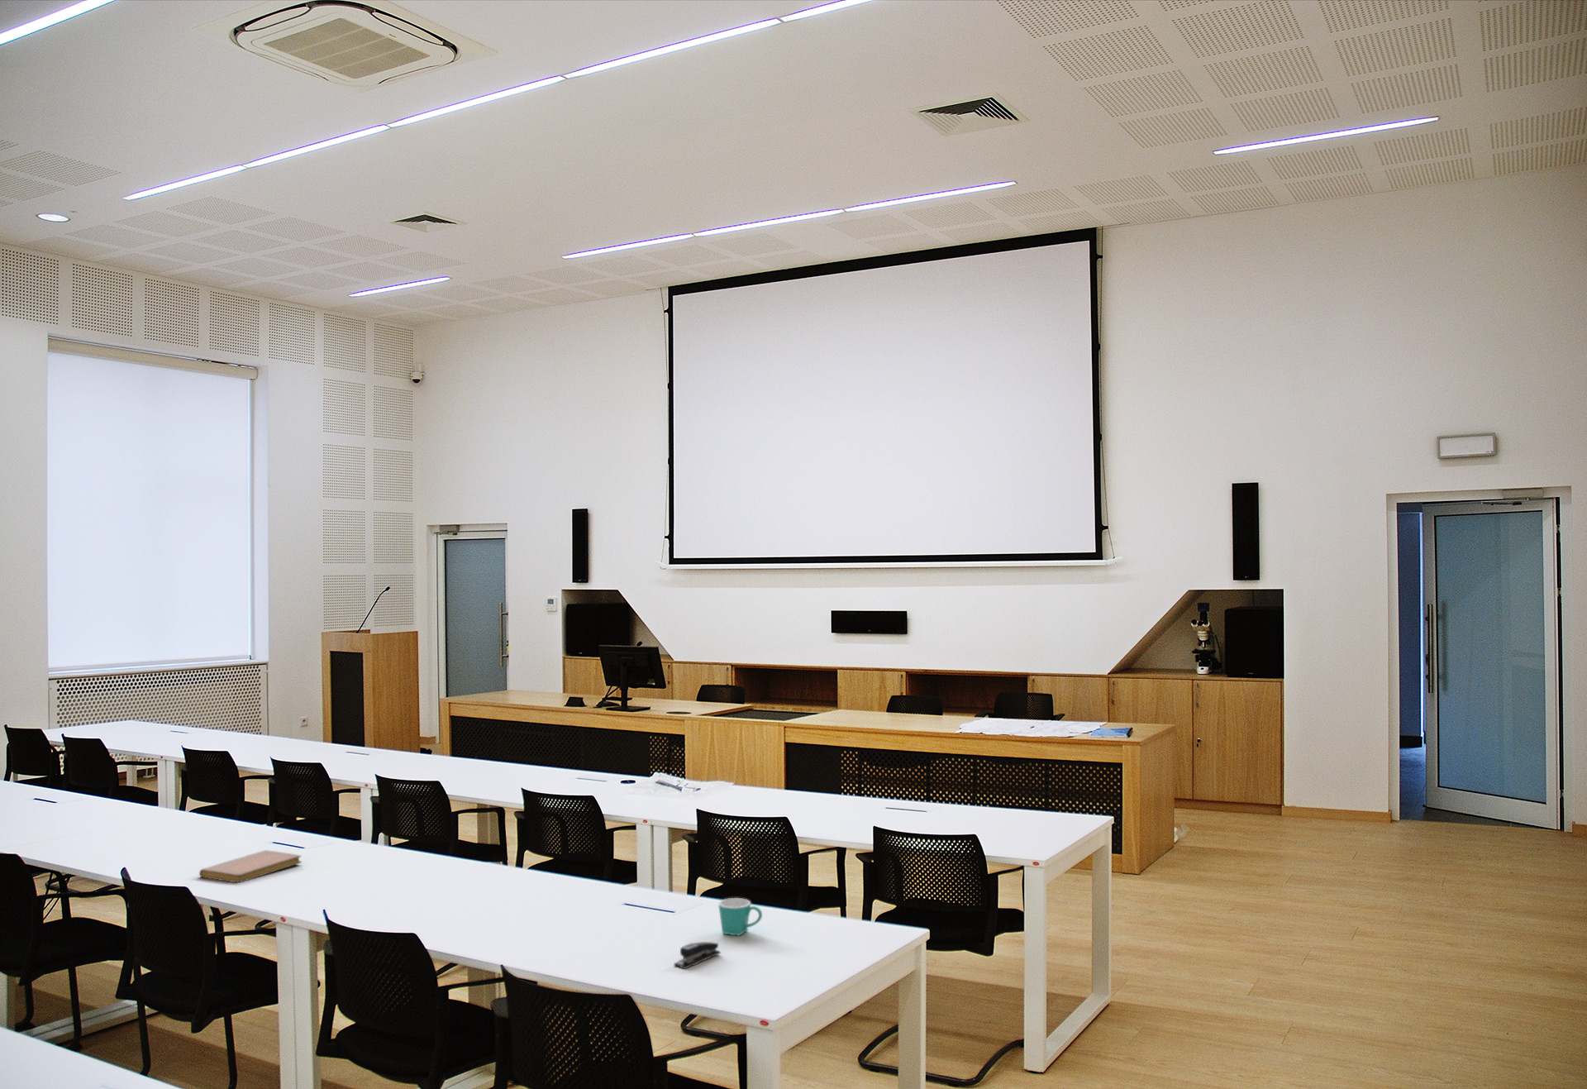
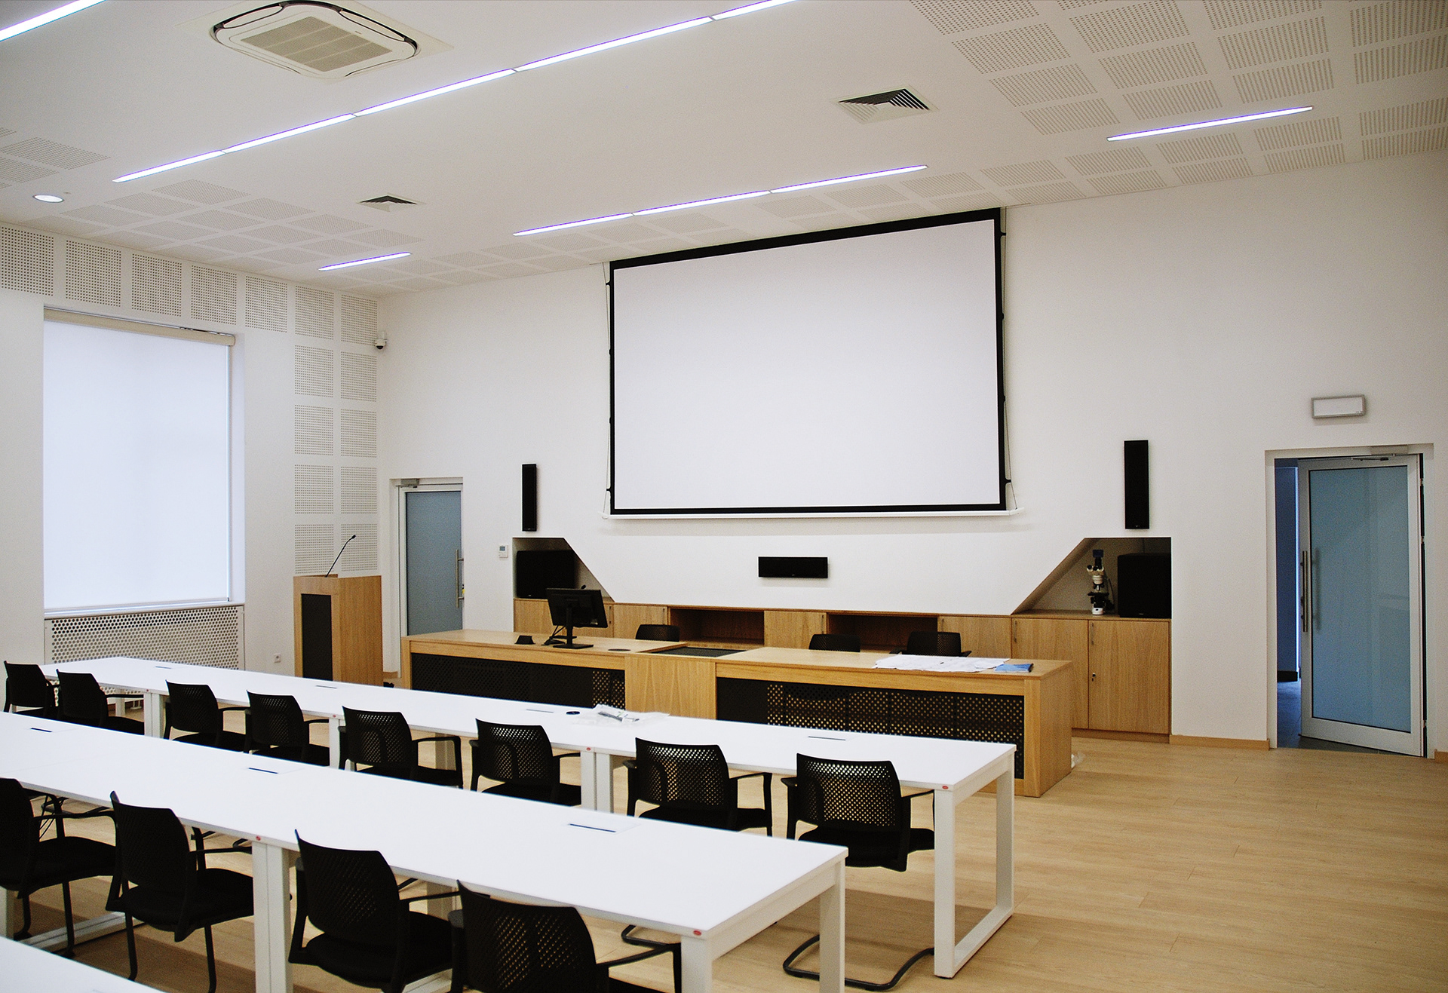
- mug [718,897,763,936]
- notebook [198,849,303,883]
- stapler [673,941,721,970]
